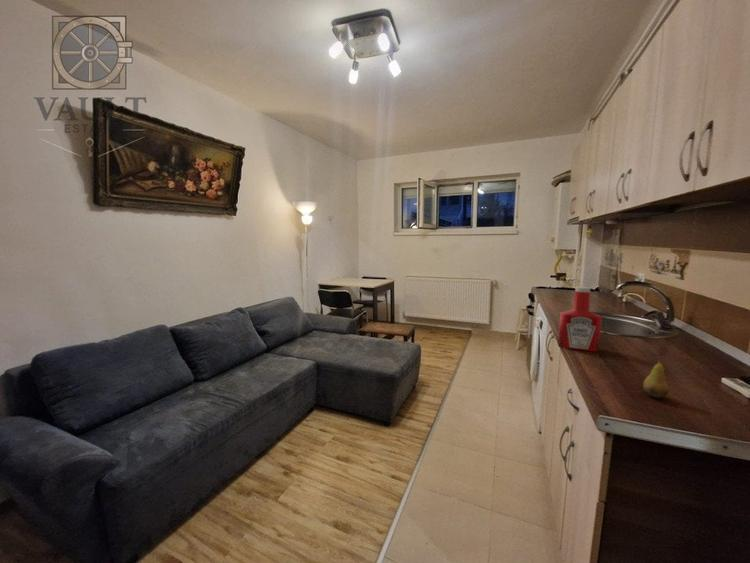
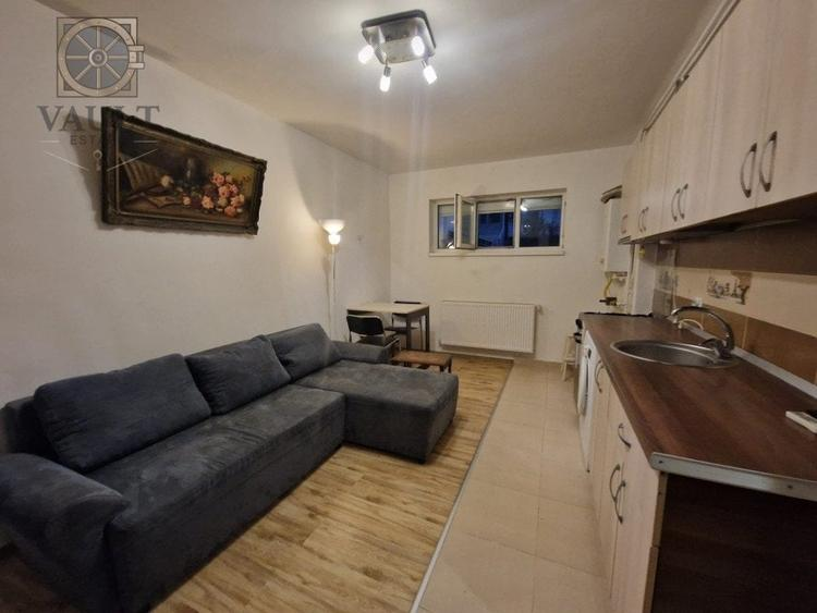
- fruit [642,352,670,399]
- soap bottle [557,286,603,353]
